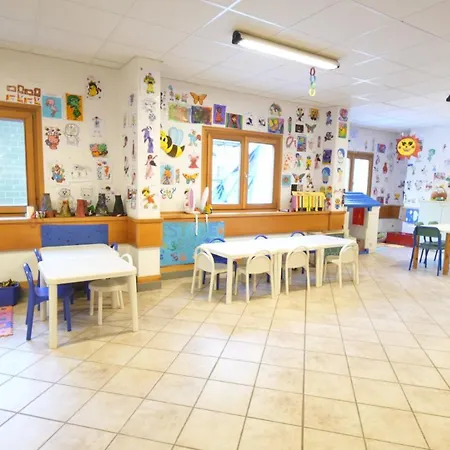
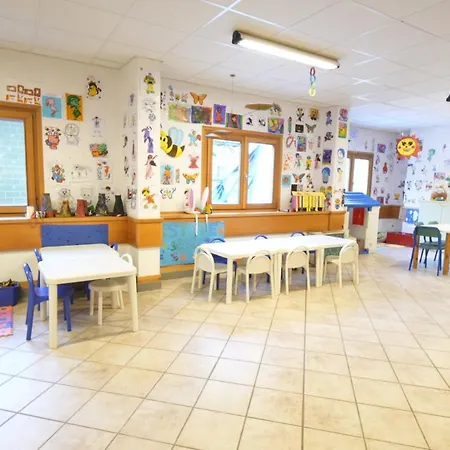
+ ceiling mobile [204,73,275,154]
